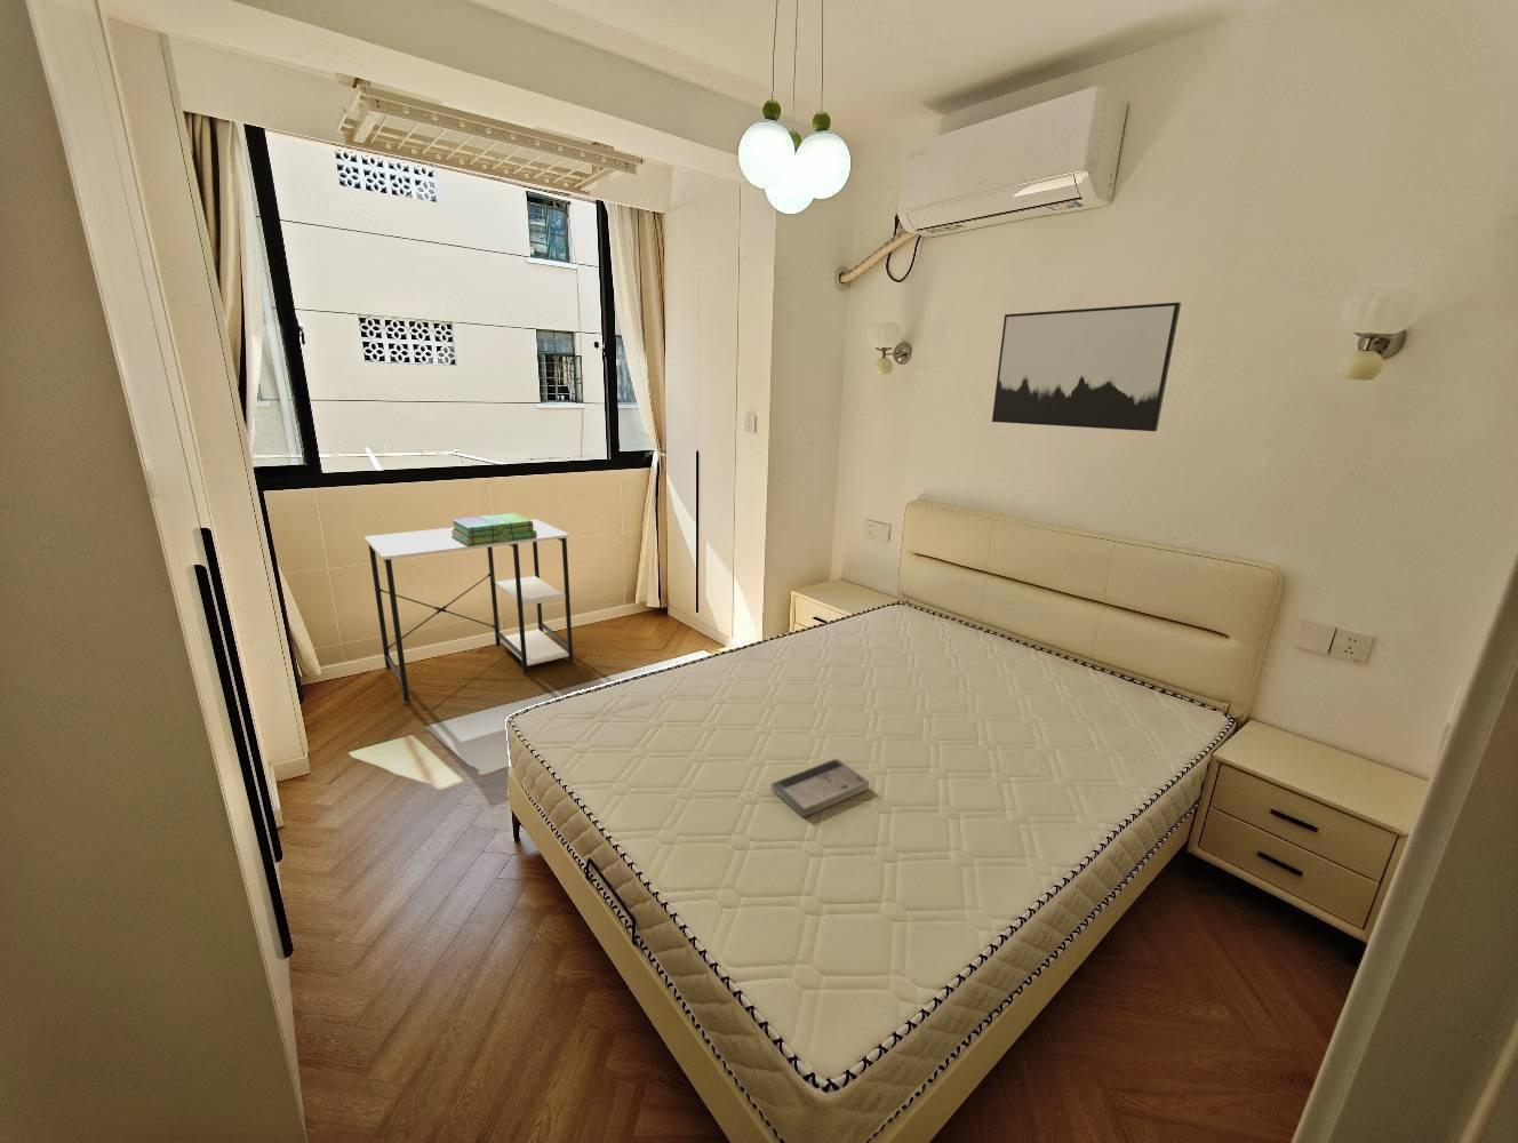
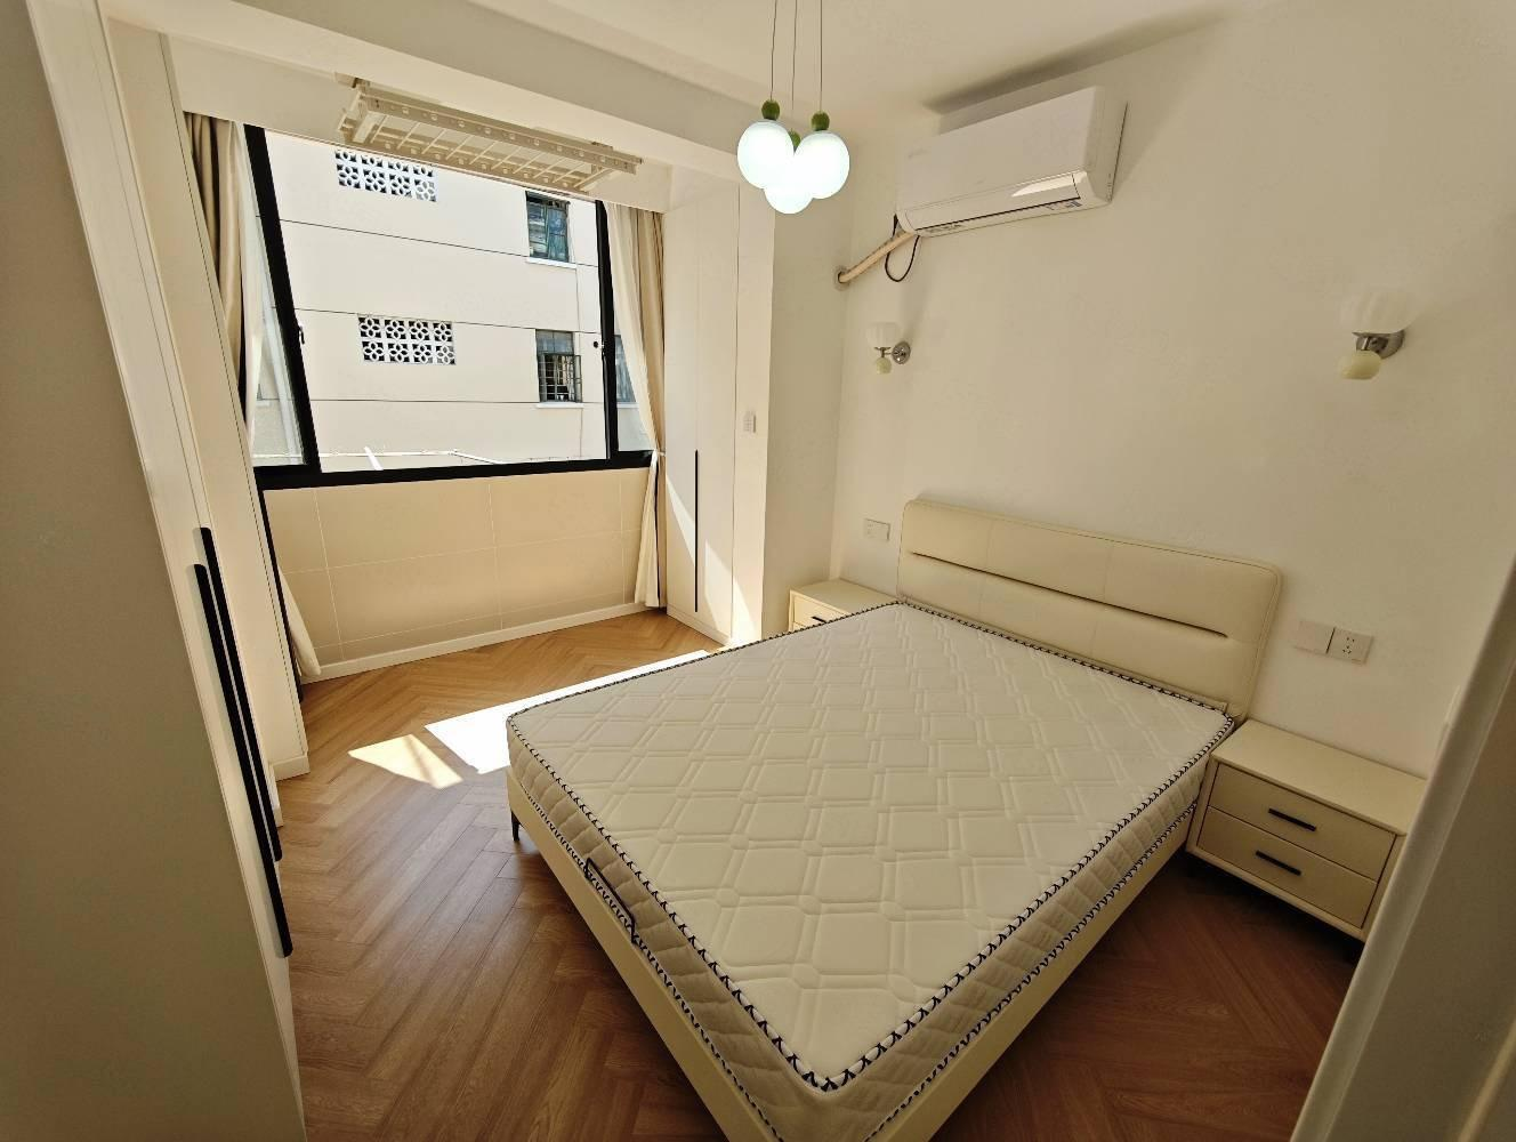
- stack of books [449,511,537,546]
- wall art [991,301,1182,432]
- desk [364,517,575,702]
- book [771,758,869,819]
